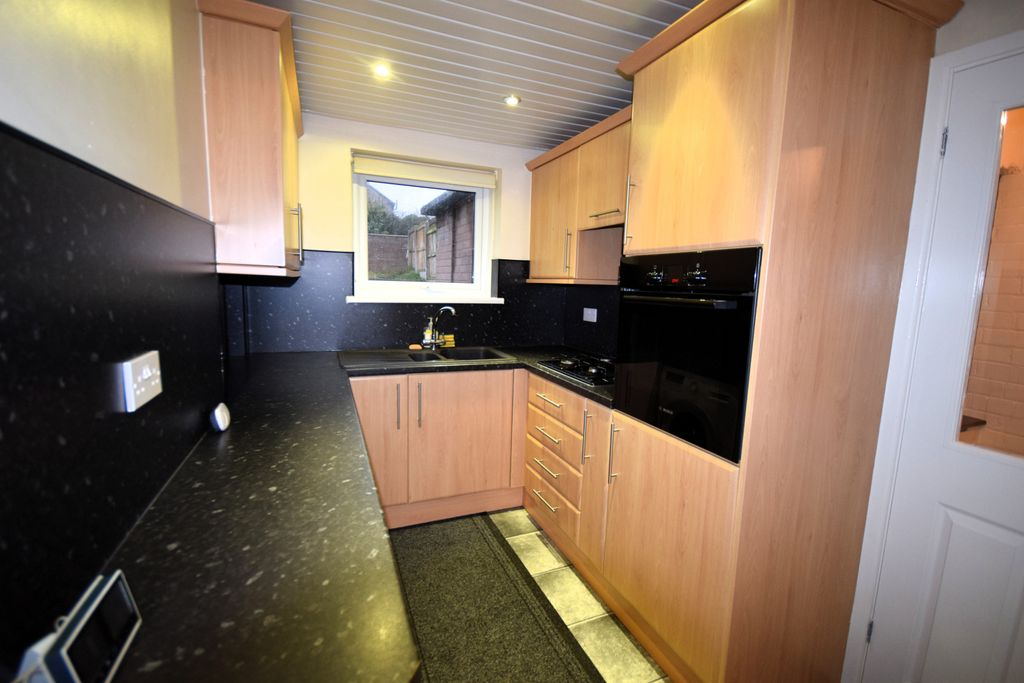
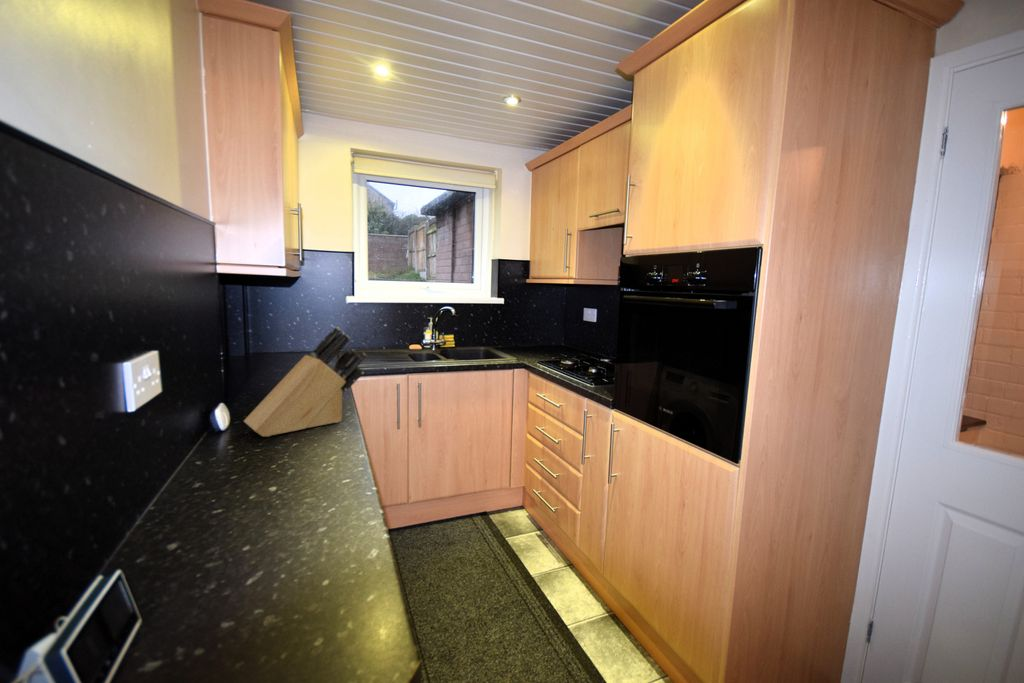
+ knife block [243,326,368,438]
